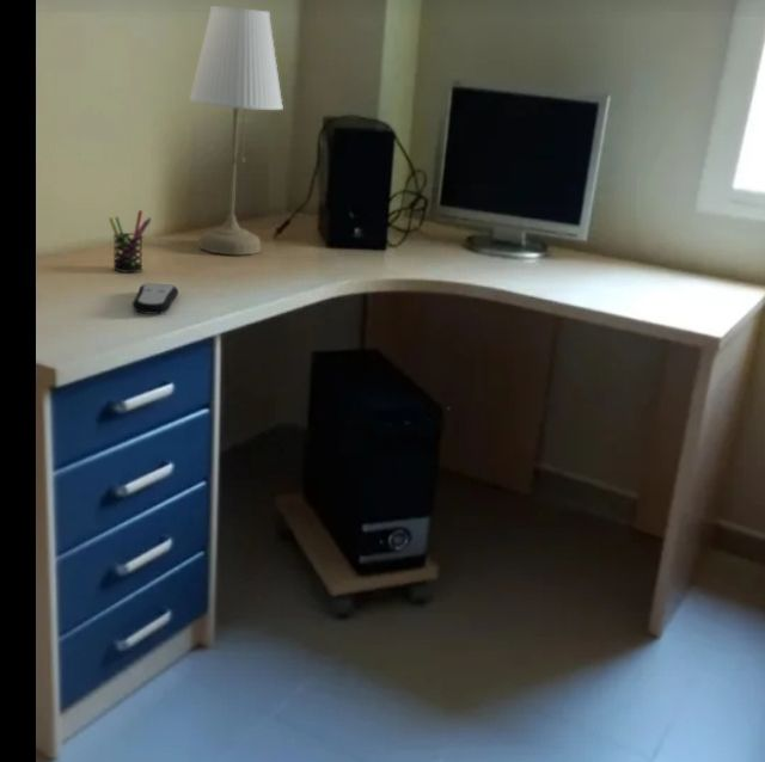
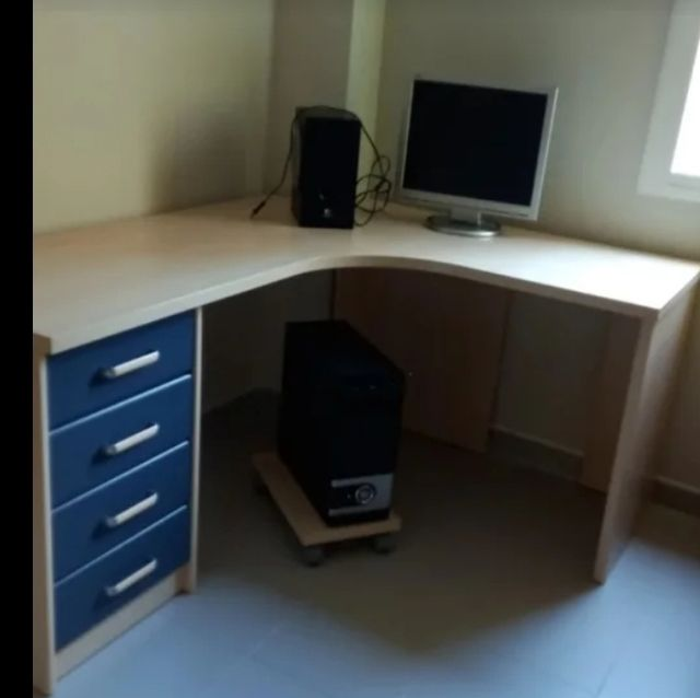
- desk lamp [188,5,284,256]
- remote control [131,283,179,315]
- pen holder [108,209,153,274]
